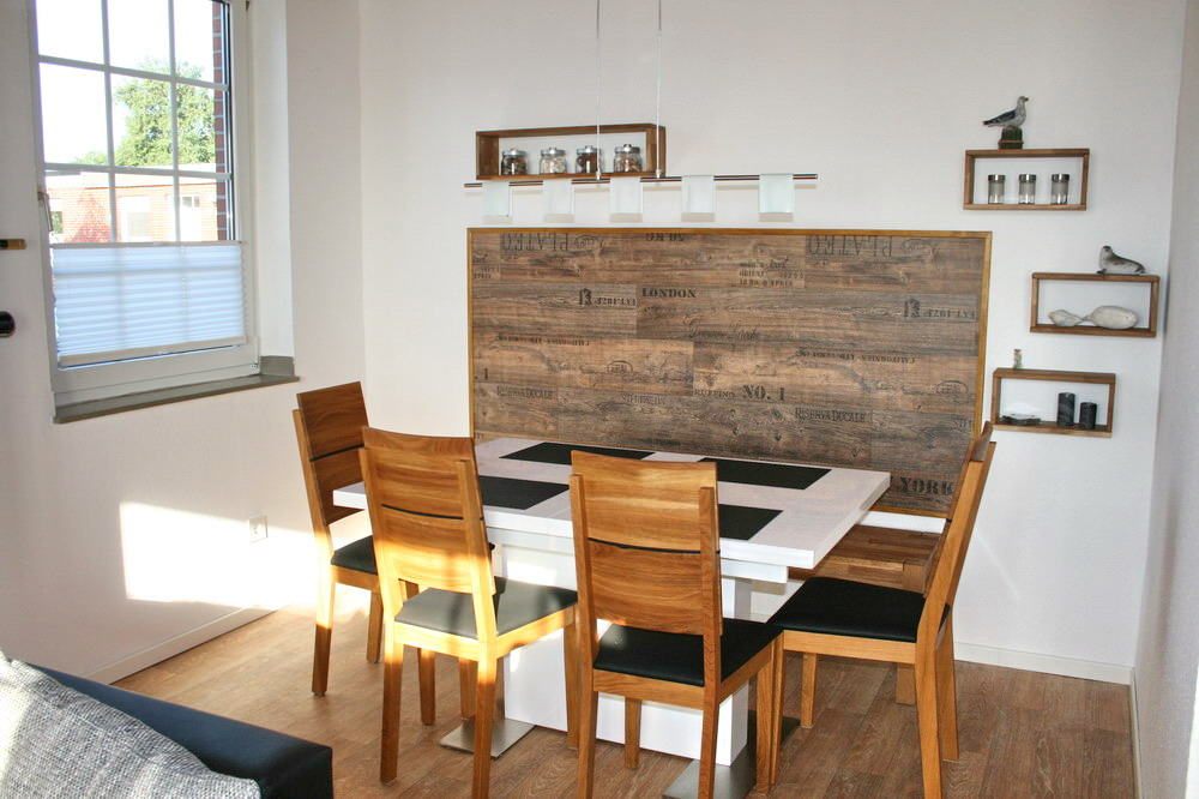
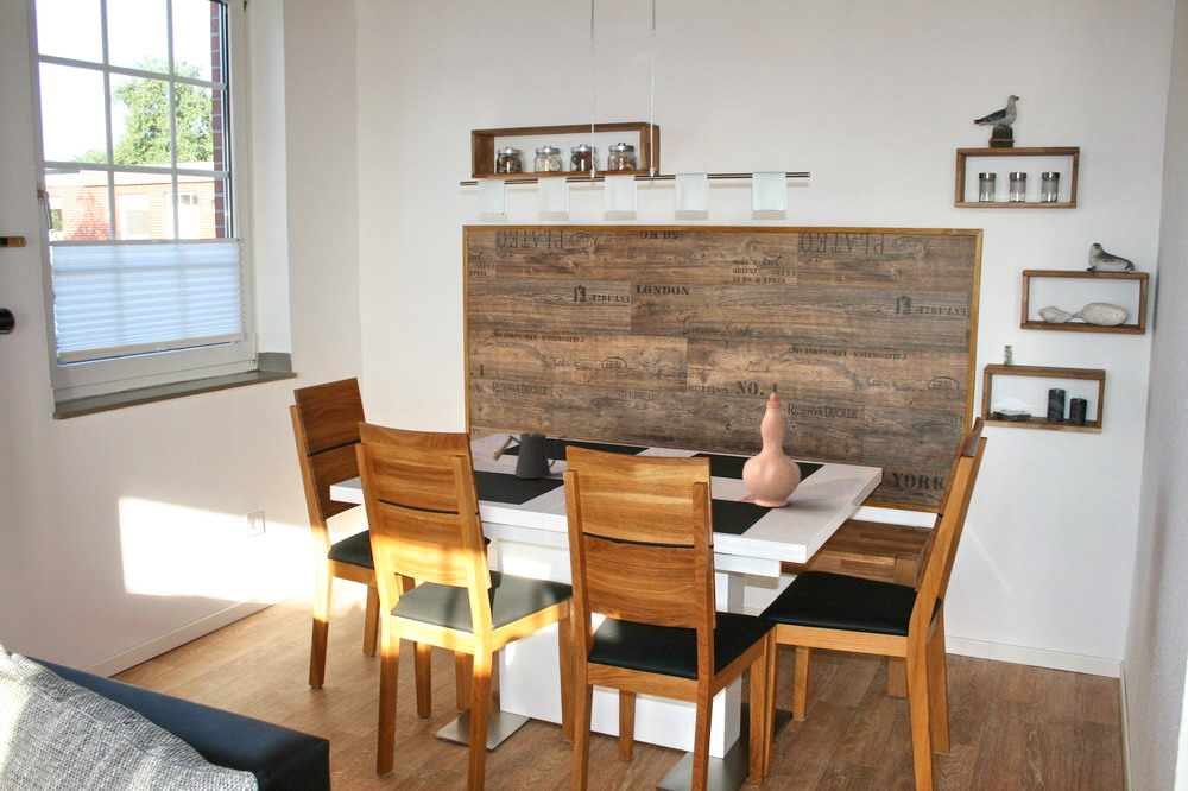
+ kettle [492,431,568,480]
+ vase [741,391,802,508]
